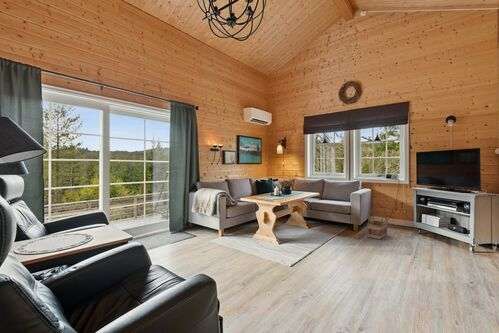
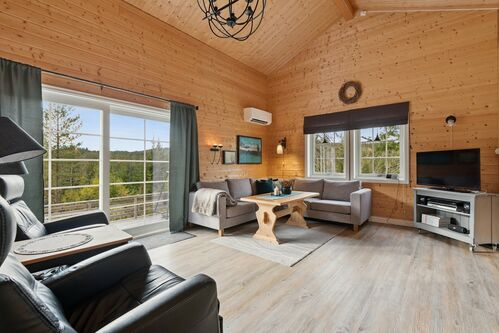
- basket [366,209,389,241]
